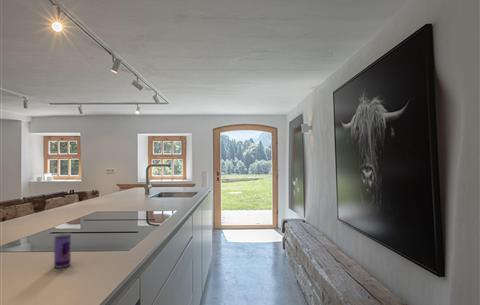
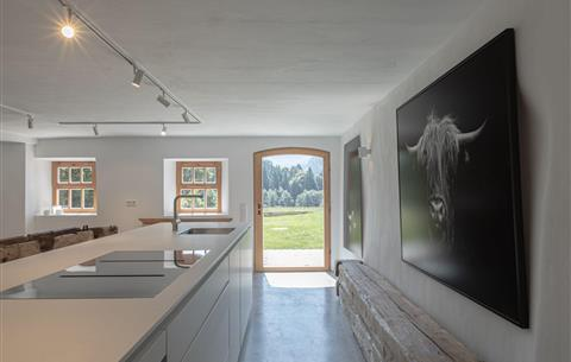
- beverage can [53,232,72,269]
